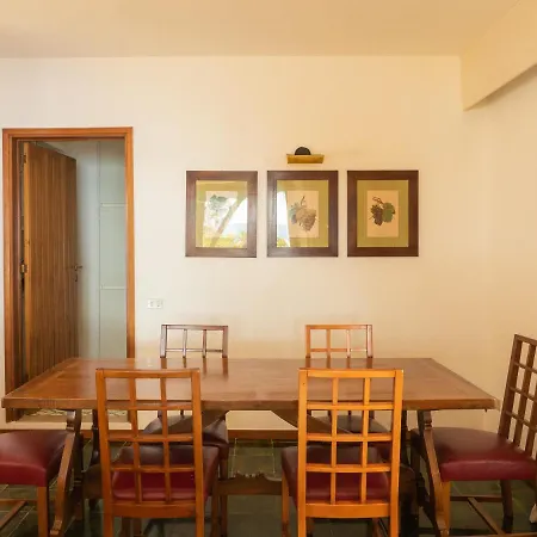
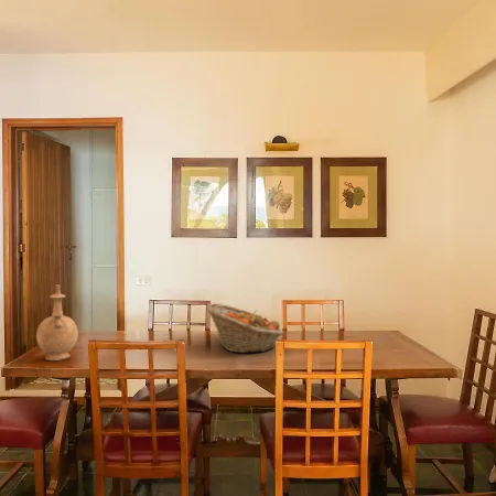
+ vase [35,283,79,362]
+ fruit basket [205,302,284,354]
